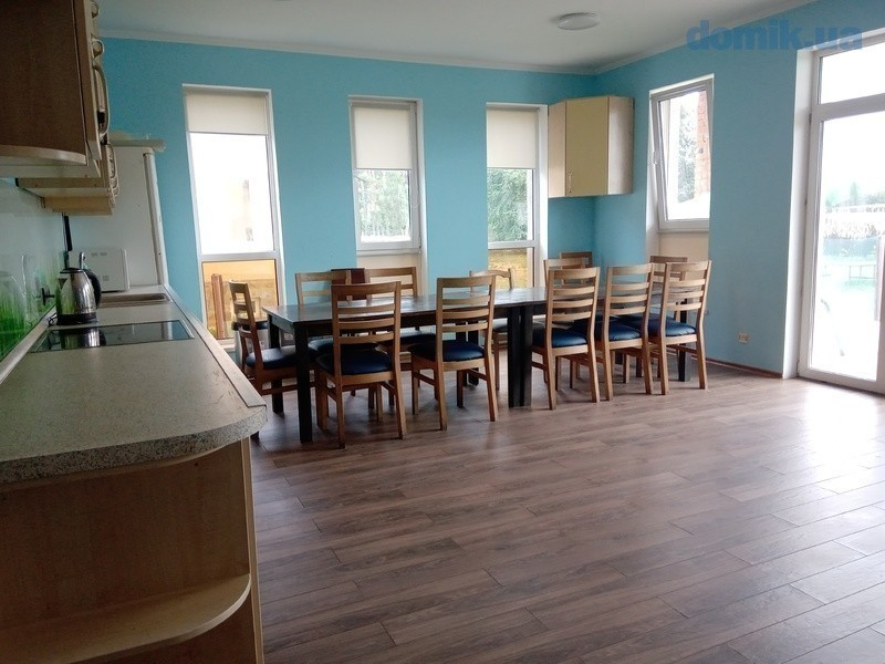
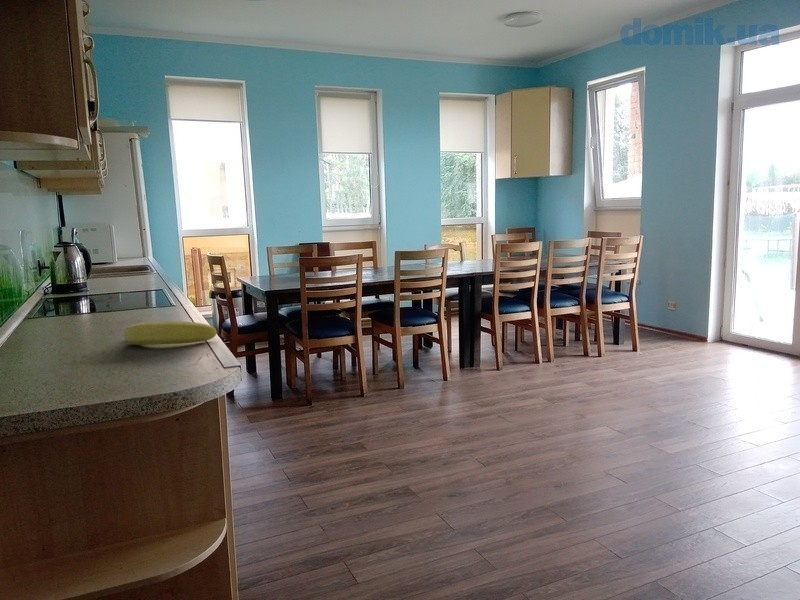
+ banana [123,320,218,346]
